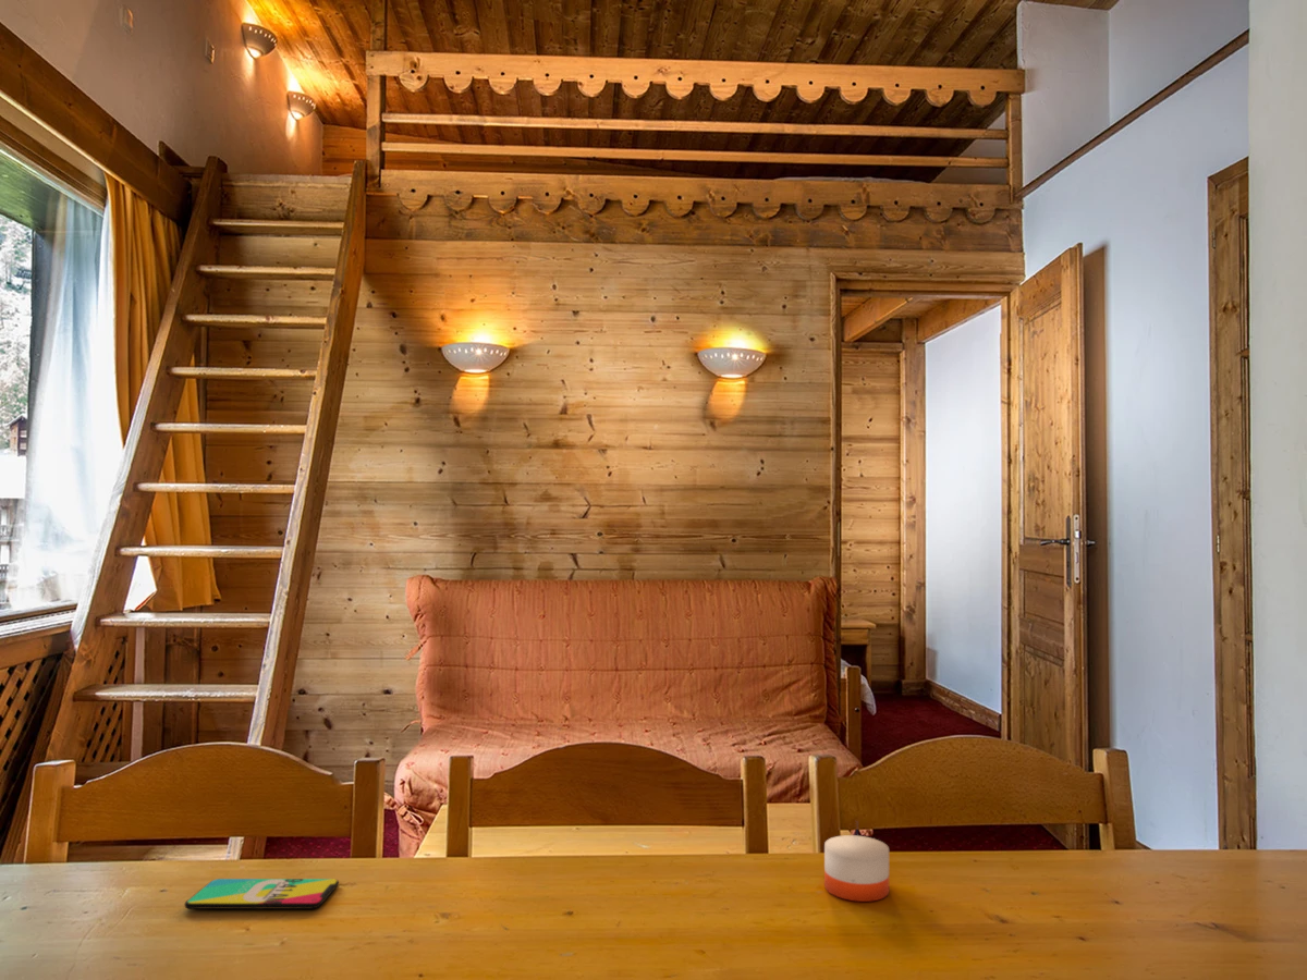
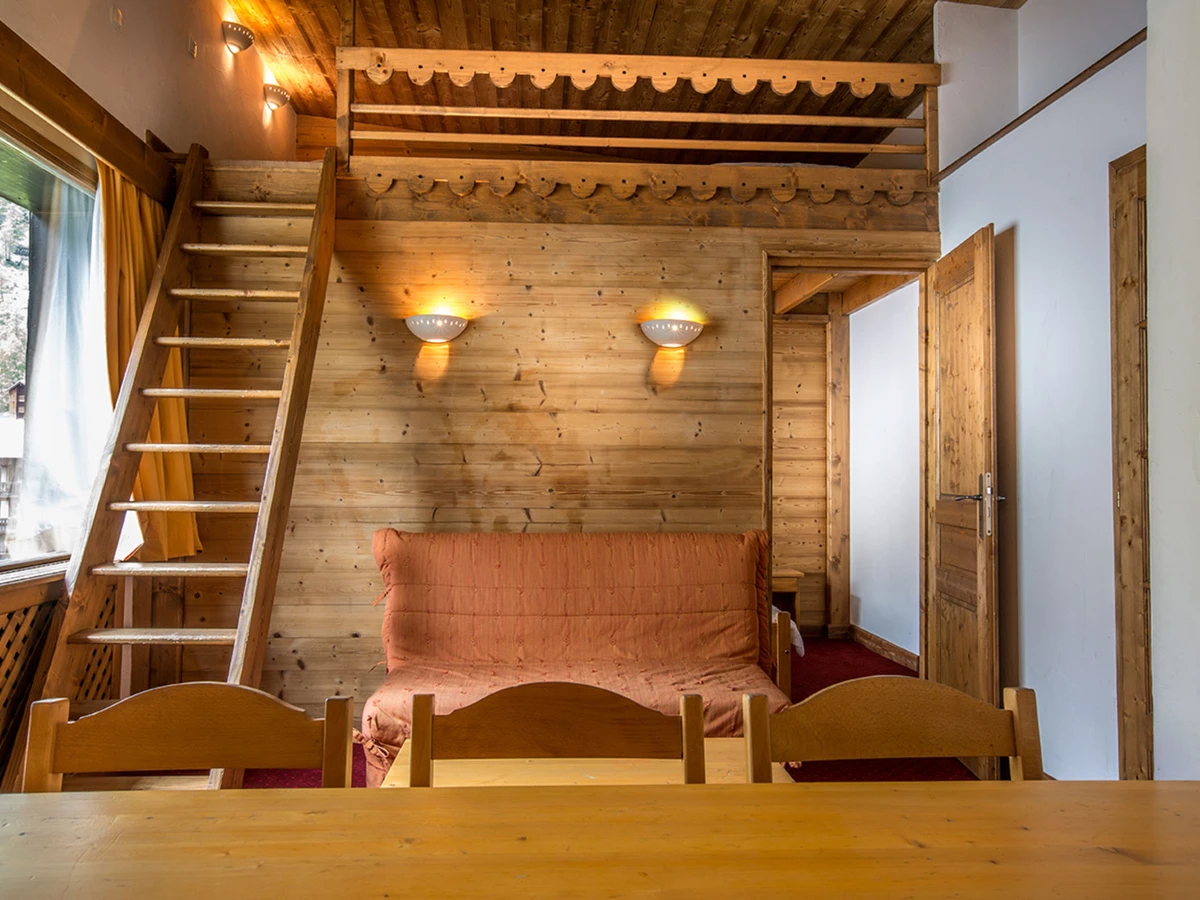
- candle [823,820,891,903]
- smartphone [183,878,340,910]
